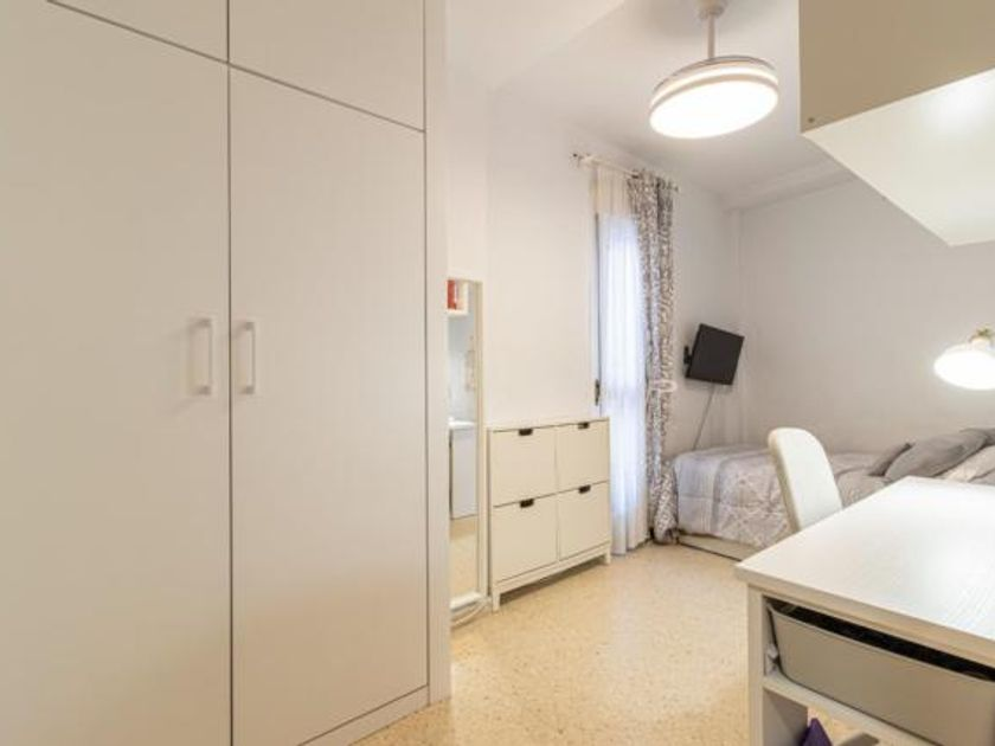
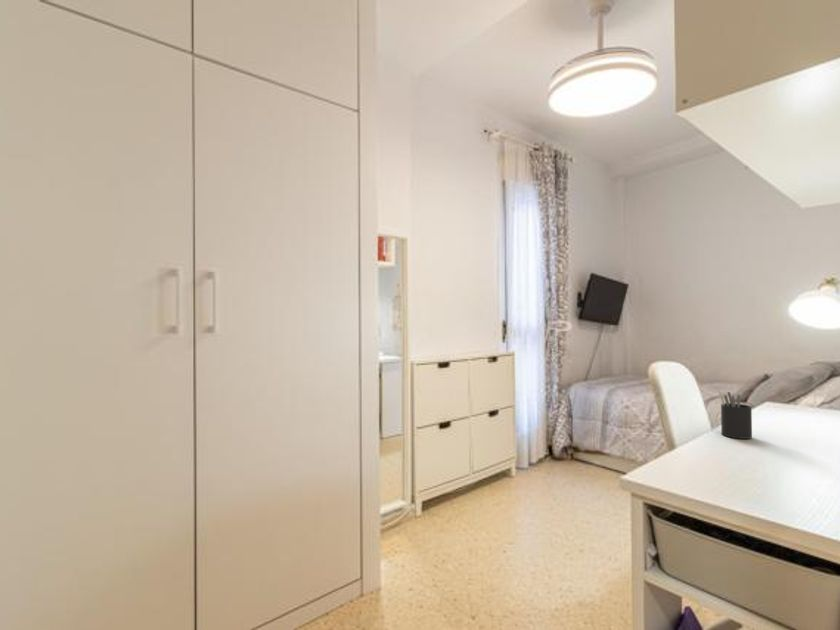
+ pen holder [715,385,753,440]
